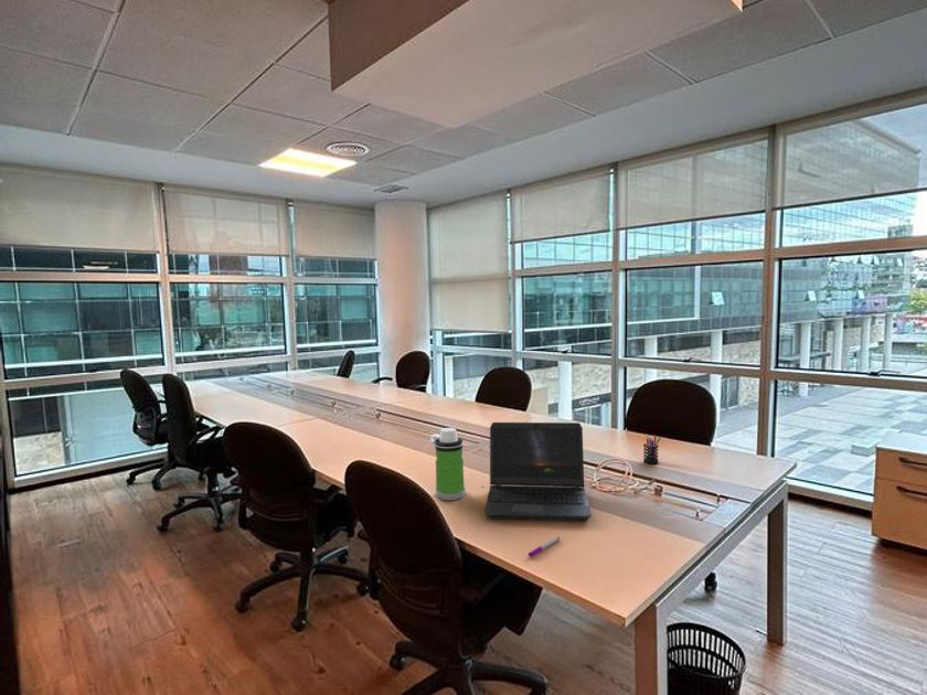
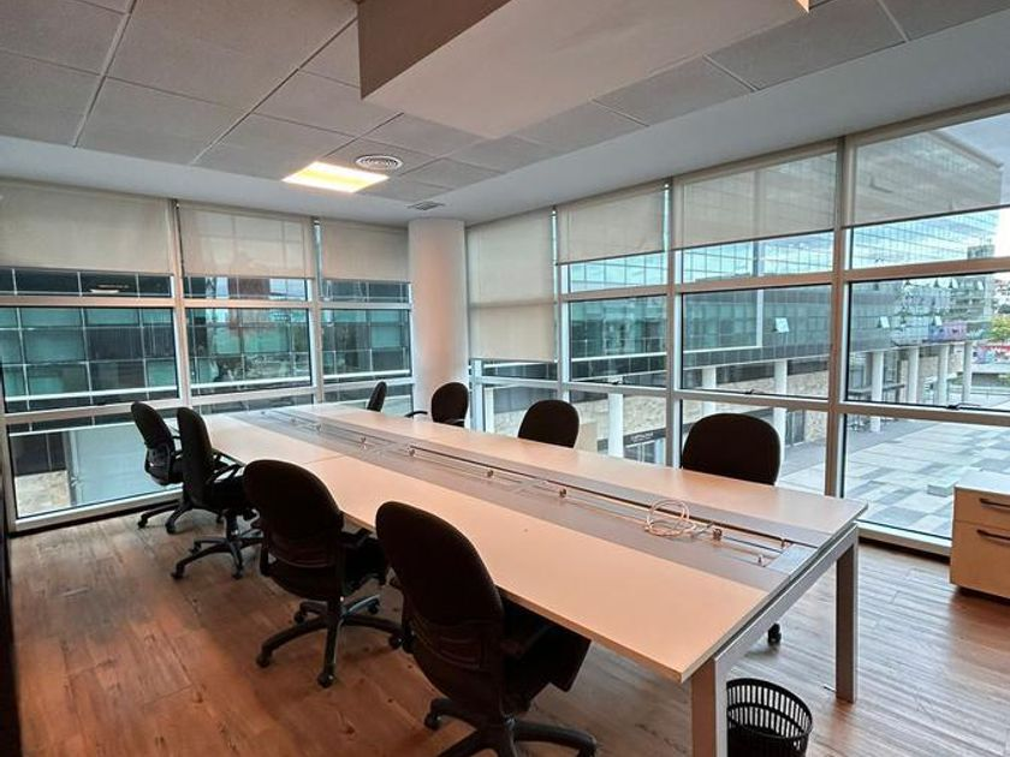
- pen holder [642,434,662,464]
- pen [528,535,561,558]
- laptop computer [483,421,593,522]
- water bottle [429,427,467,501]
